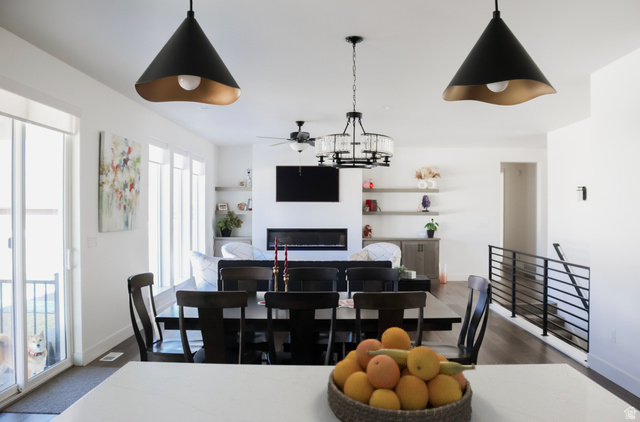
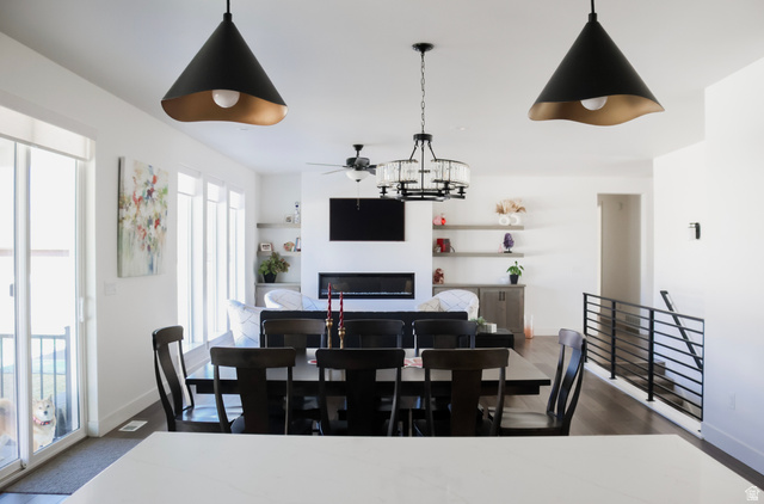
- fruit bowl [326,326,477,422]
